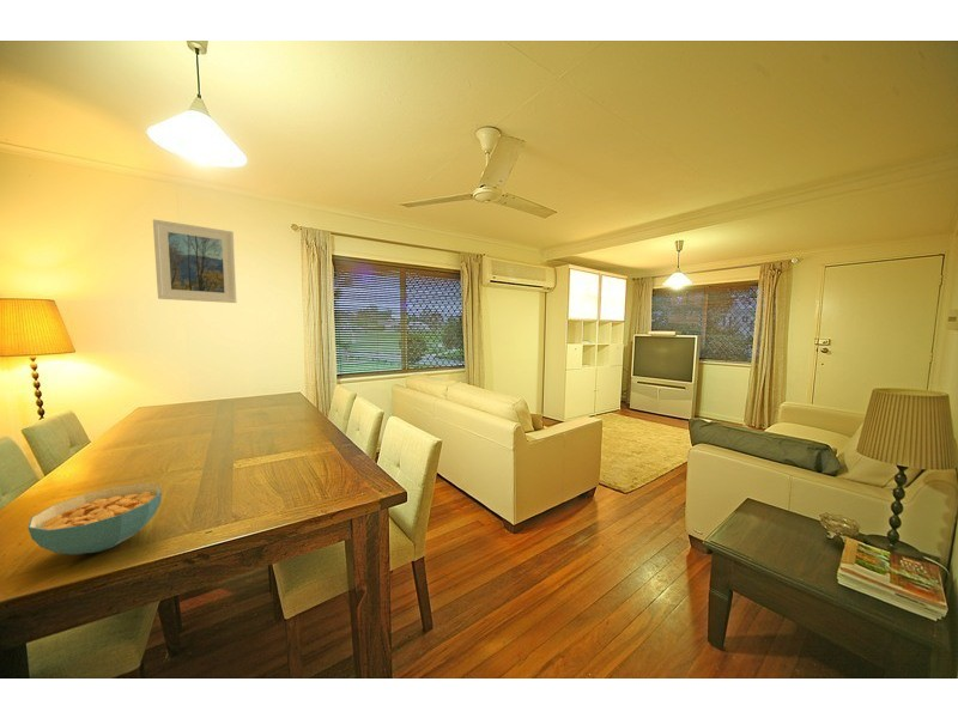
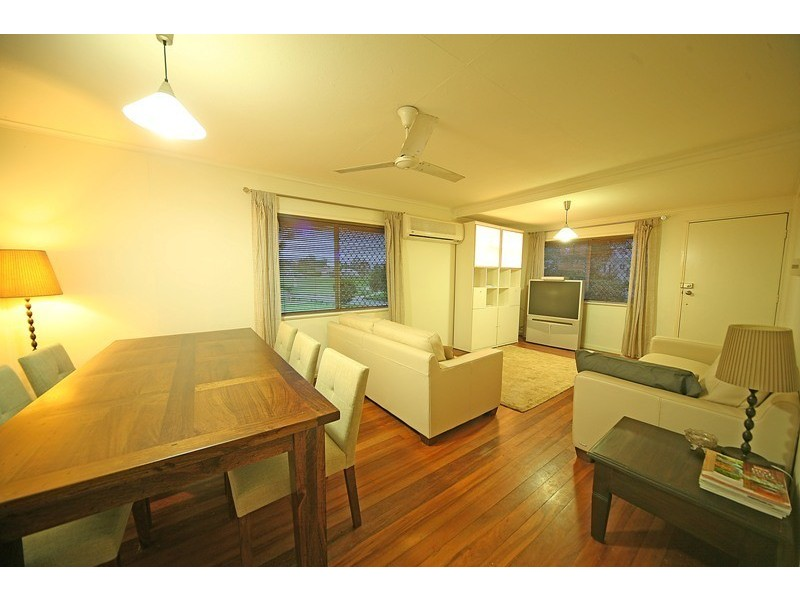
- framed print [152,218,237,304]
- cereal bowl [26,482,163,555]
